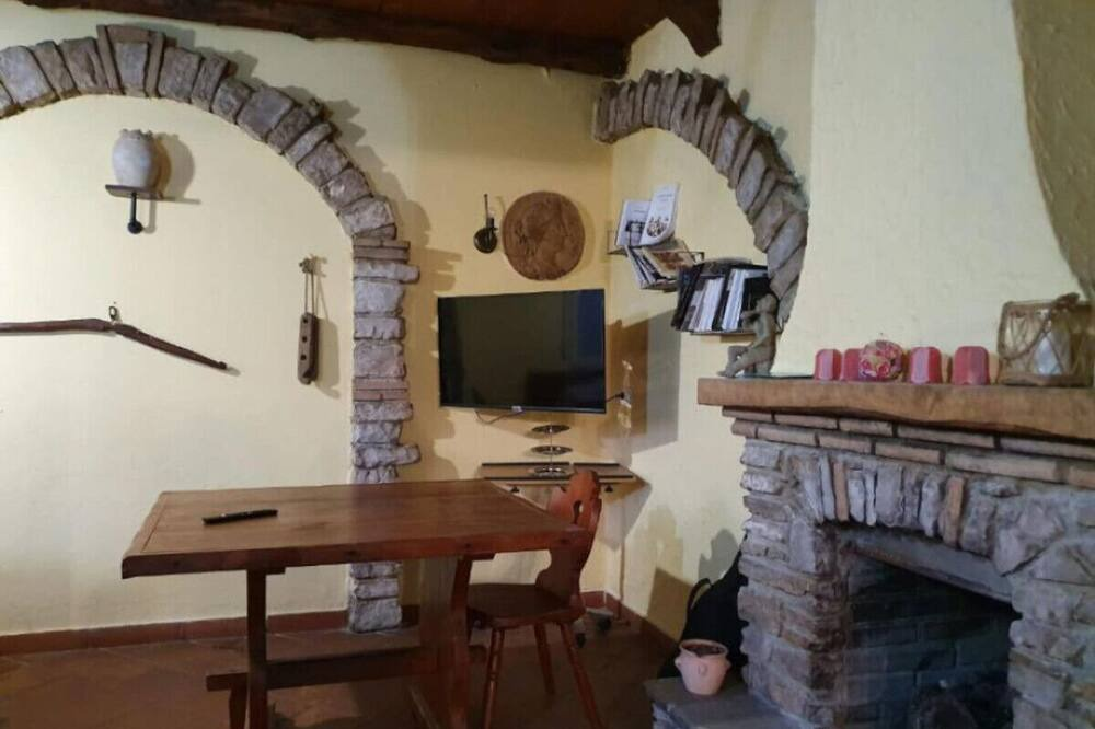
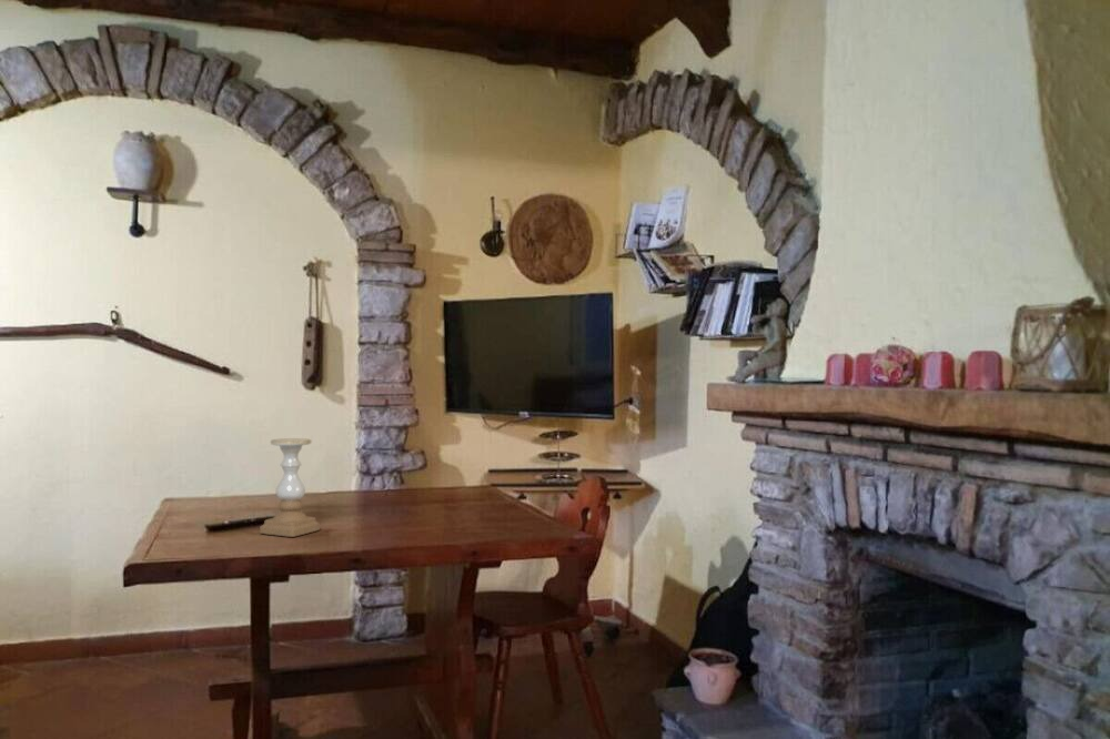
+ candle holder [259,437,321,538]
